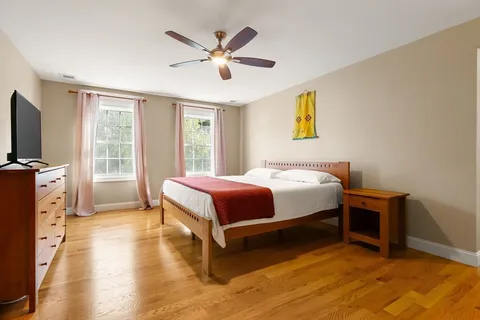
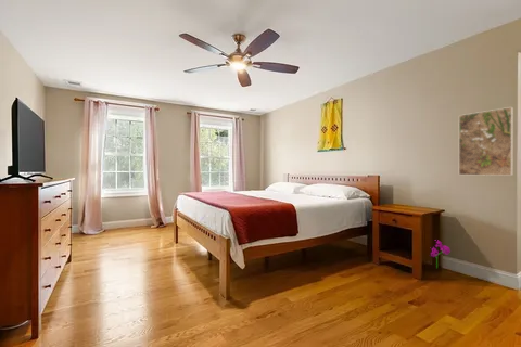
+ decorative plant [430,240,452,269]
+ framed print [458,106,514,177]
